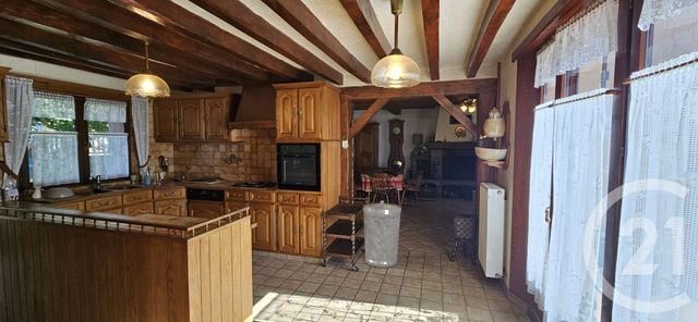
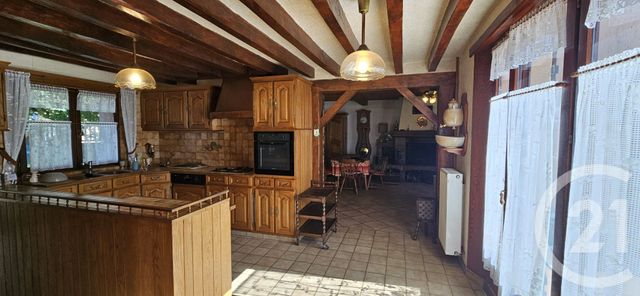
- trash can [362,199,402,269]
